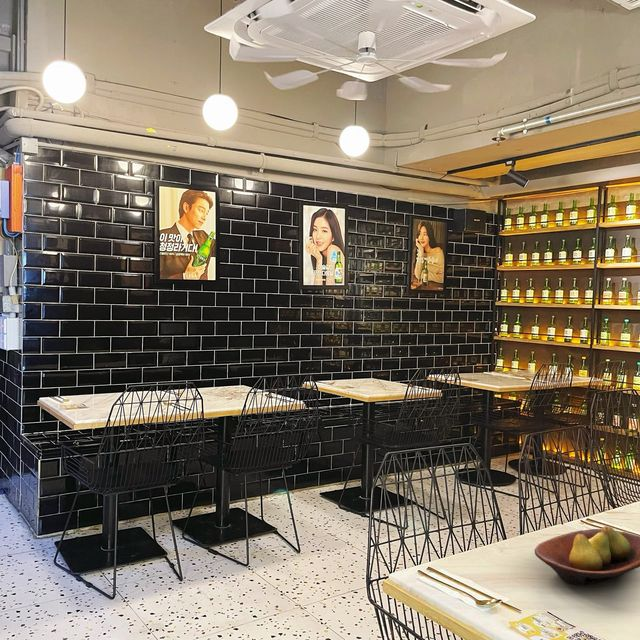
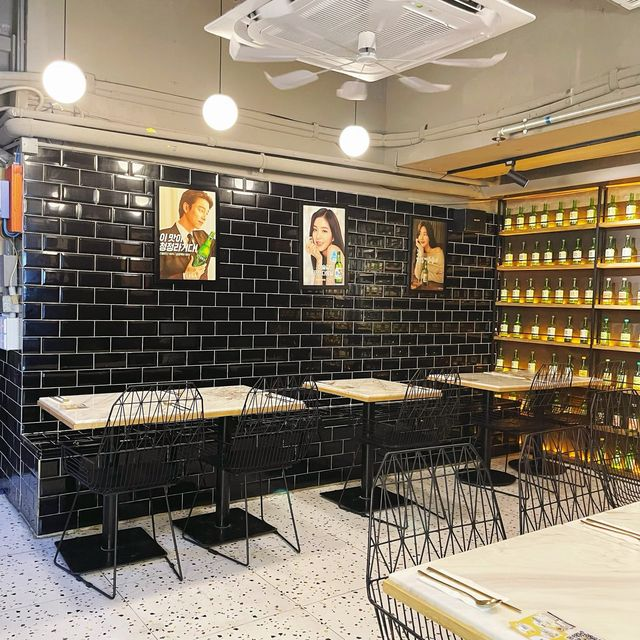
- fruit bowl [534,525,640,586]
